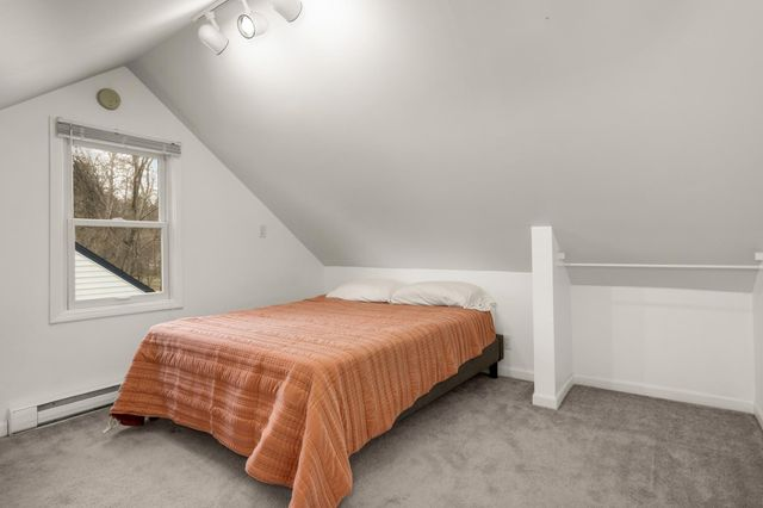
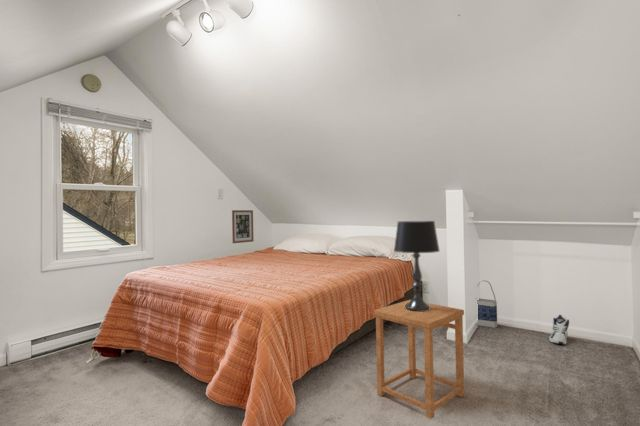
+ sneaker [548,314,570,345]
+ bag [475,279,498,329]
+ wall art [231,209,254,244]
+ side table [373,299,465,420]
+ table lamp [393,220,441,312]
